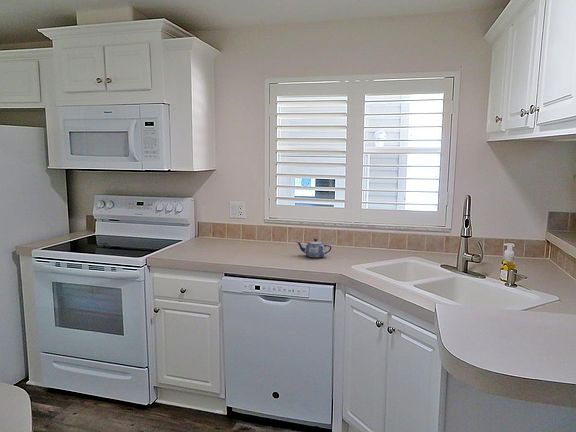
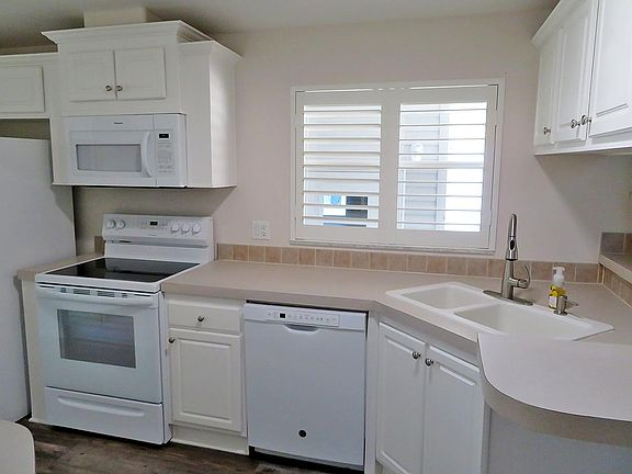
- teapot [296,238,332,259]
